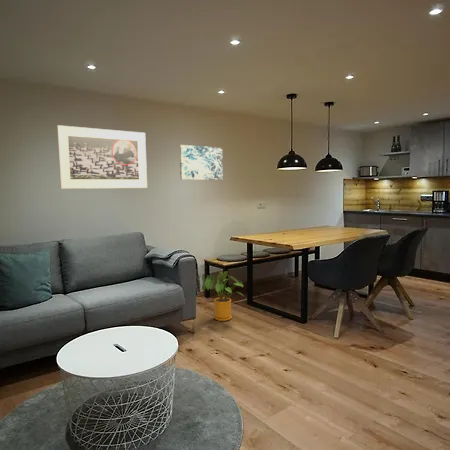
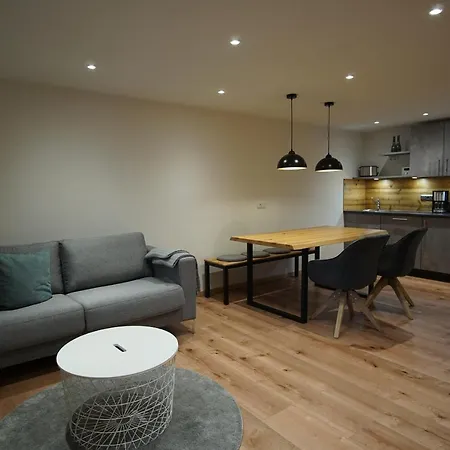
- wall art [178,144,224,181]
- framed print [56,124,148,190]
- house plant [198,270,245,322]
